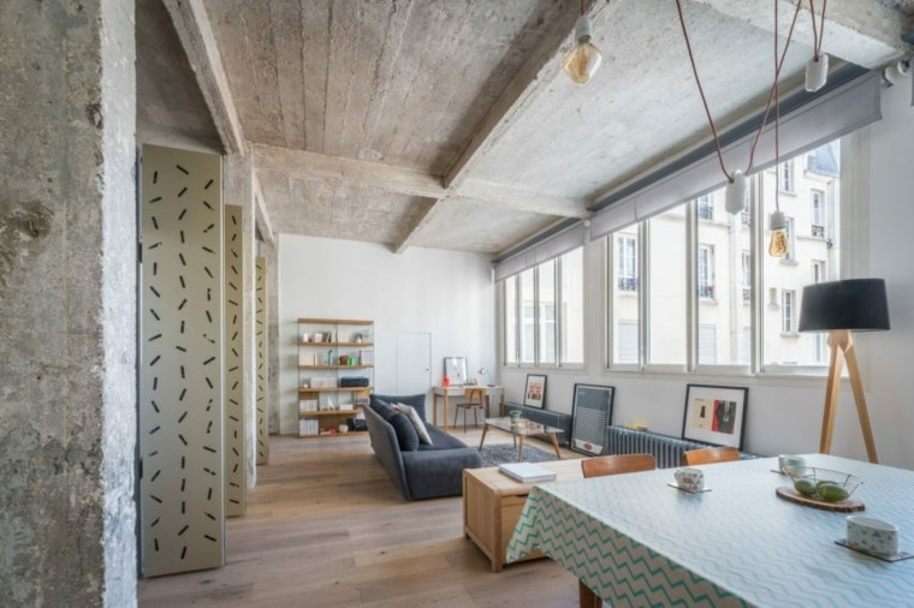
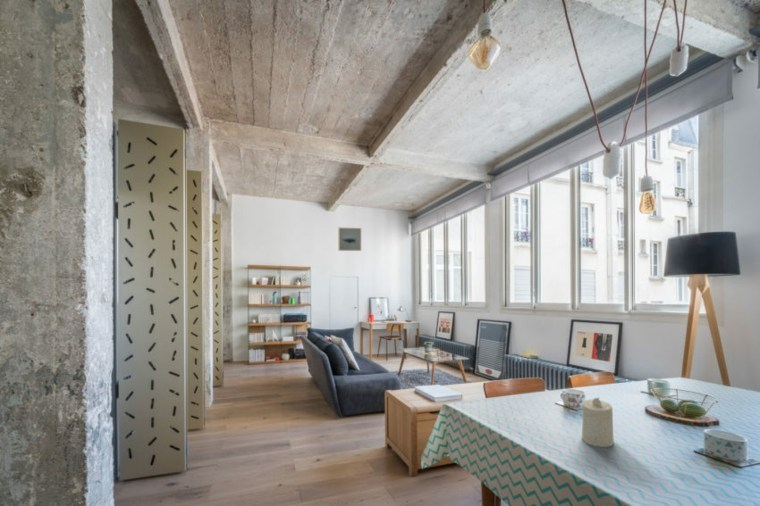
+ wall art [338,227,362,252]
+ candle [581,397,615,448]
